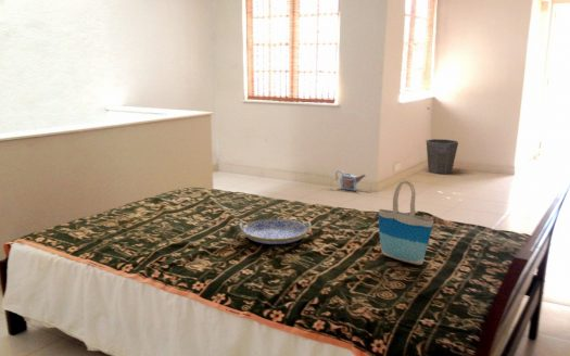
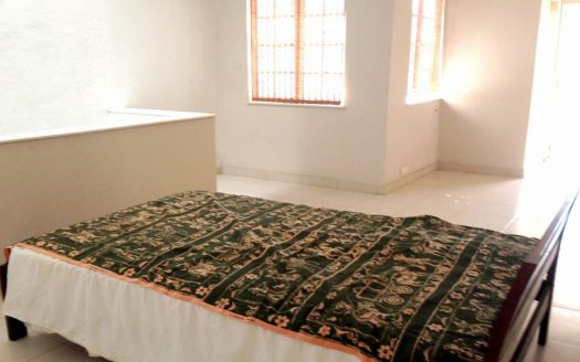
- tote bag [378,180,434,266]
- watering can [334,169,367,192]
- waste bin [426,138,459,175]
- serving tray [238,217,312,245]
